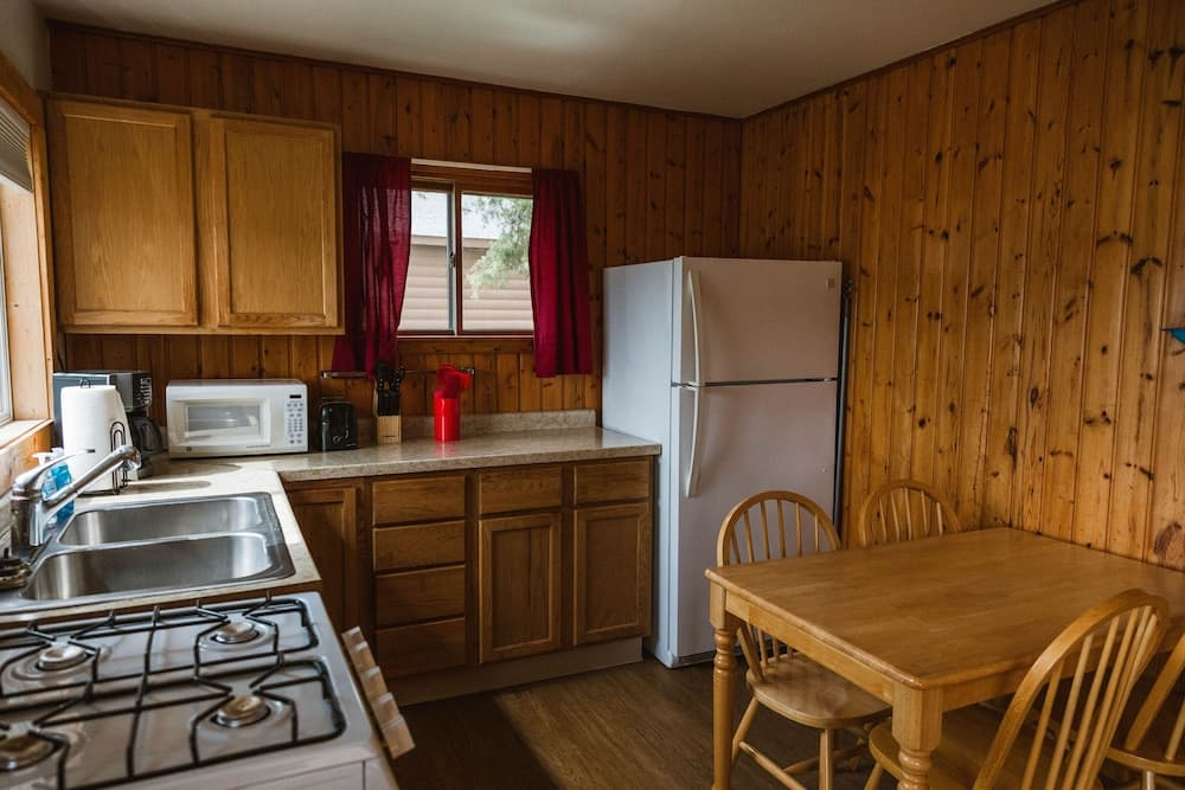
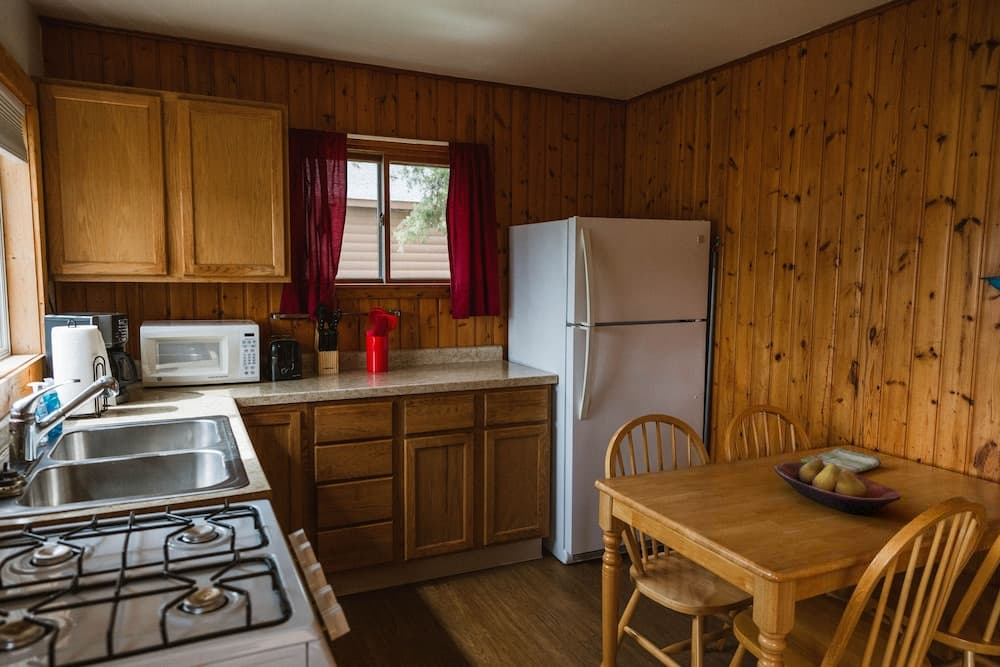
+ dish towel [800,447,882,474]
+ fruit bowl [774,458,902,516]
